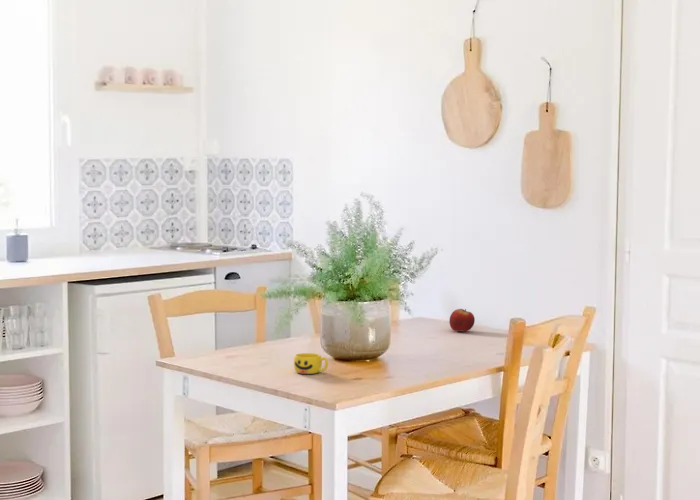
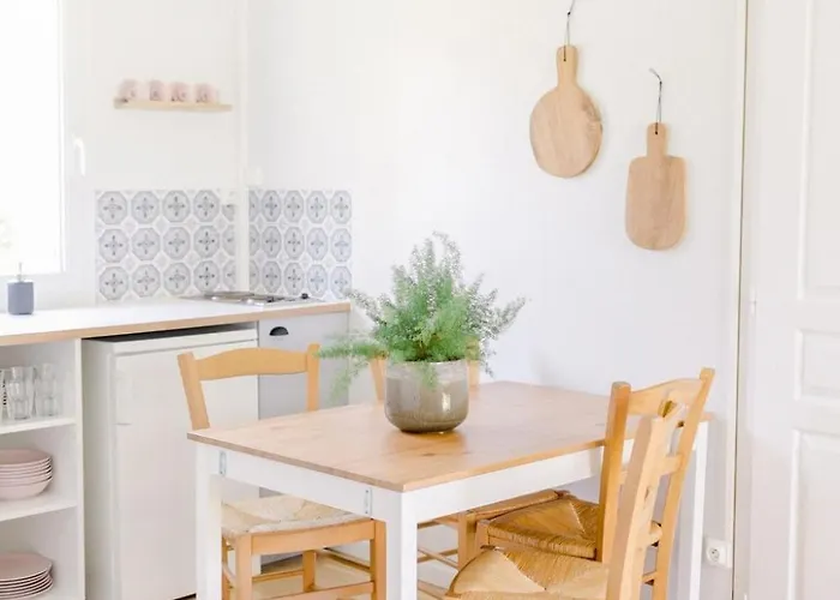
- cup [293,352,329,375]
- fruit [449,308,476,332]
